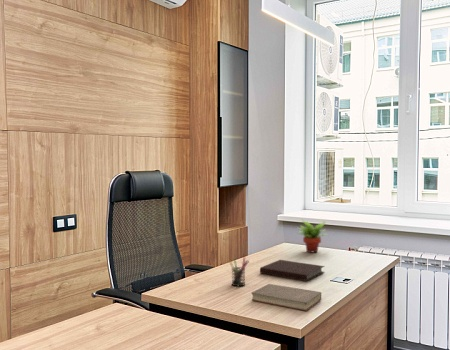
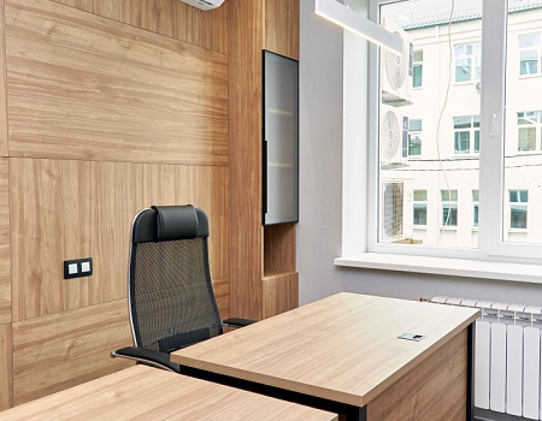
- pen holder [228,255,250,287]
- book [251,283,322,312]
- notebook [259,259,326,282]
- succulent plant [295,218,329,253]
